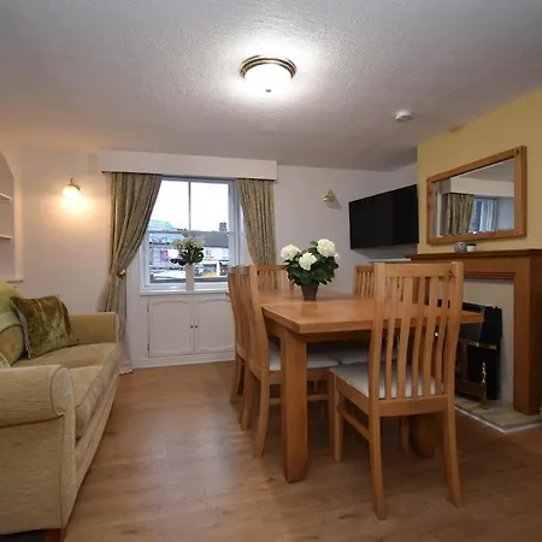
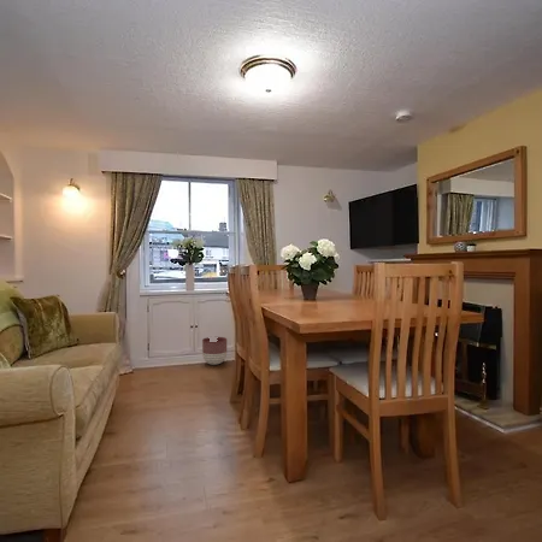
+ planter [201,336,228,366]
